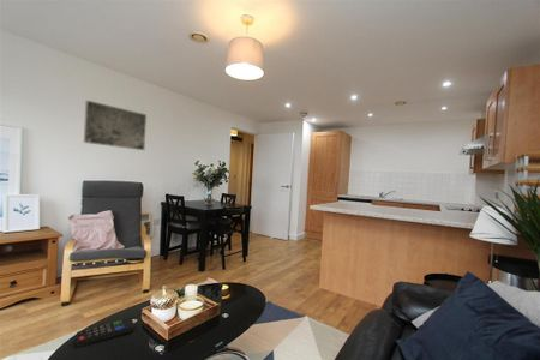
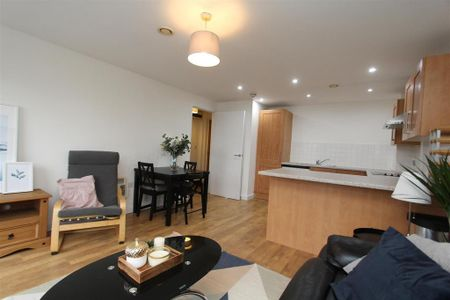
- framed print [83,98,148,151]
- remote control [74,317,136,348]
